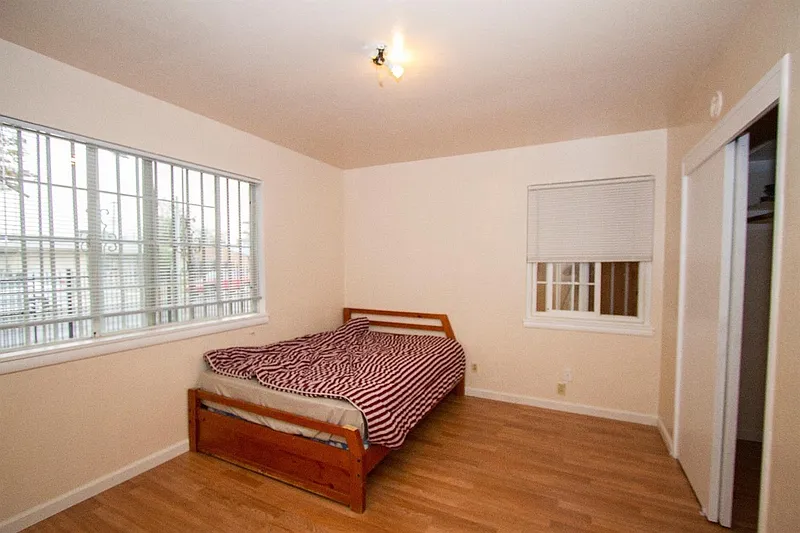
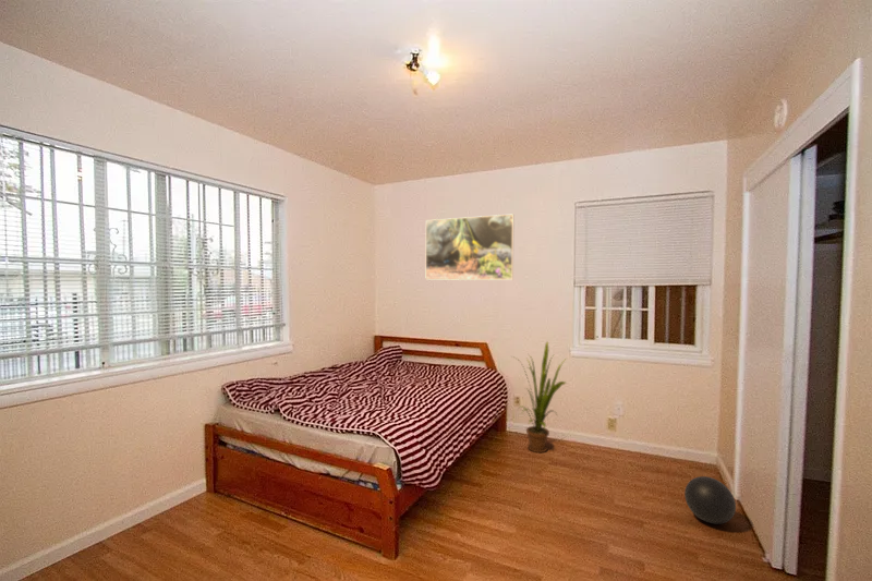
+ house plant [511,340,568,453]
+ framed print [424,213,514,281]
+ ball [683,475,737,525]
